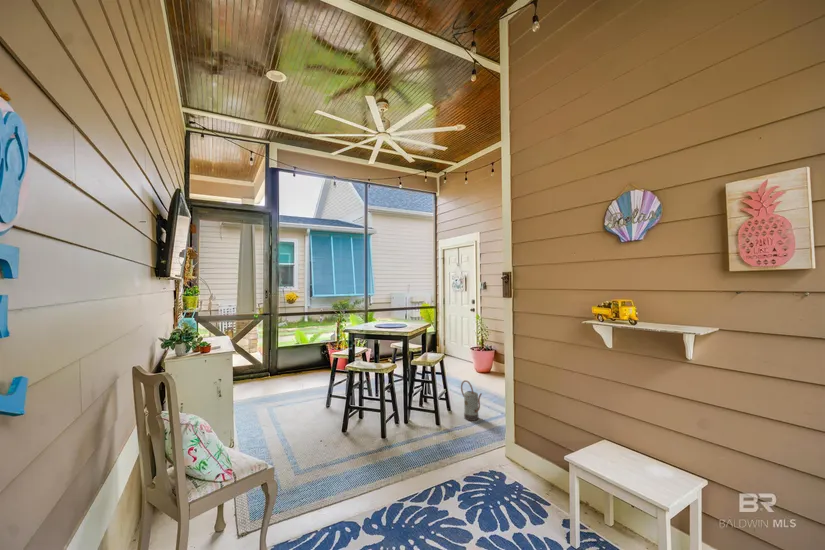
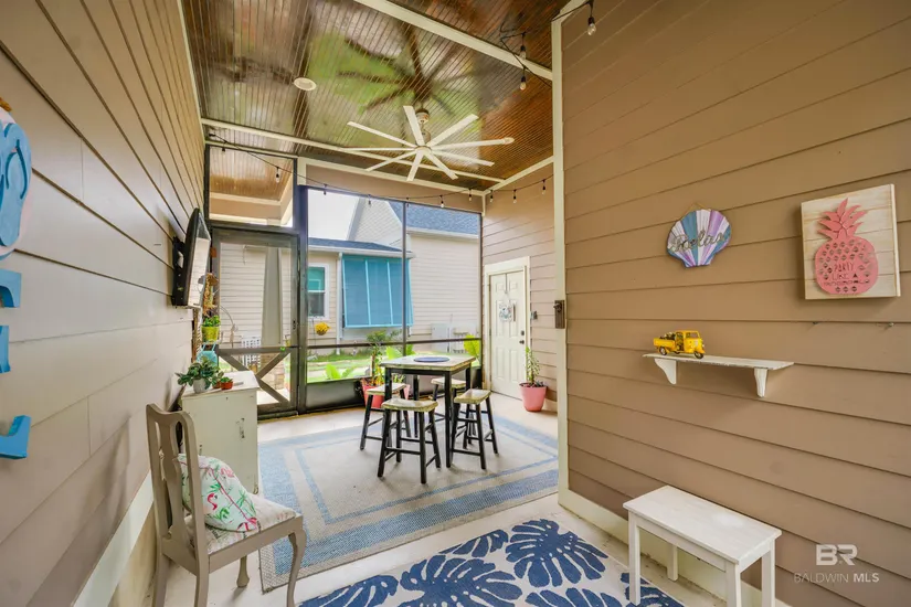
- watering can [460,379,483,422]
